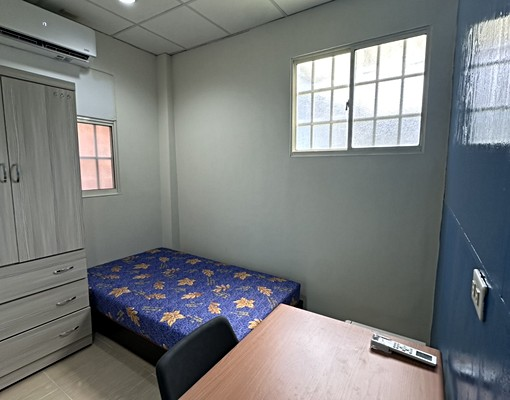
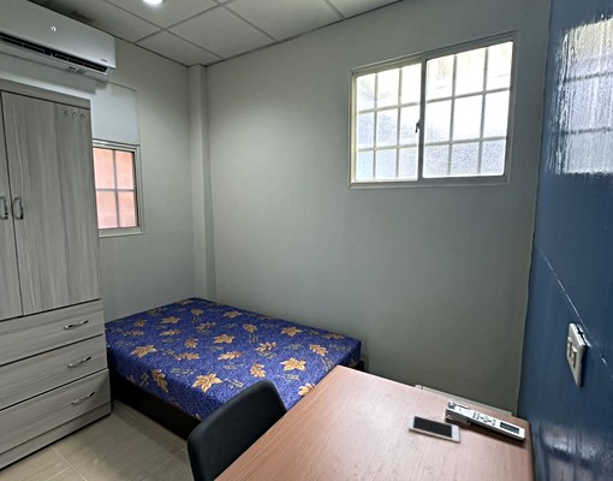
+ cell phone [407,414,460,444]
